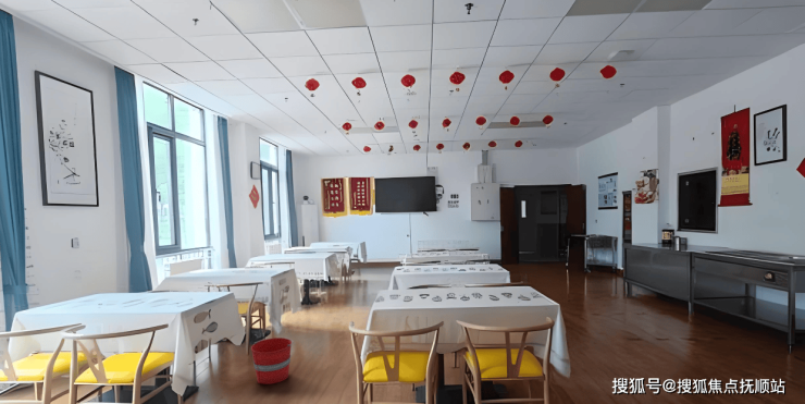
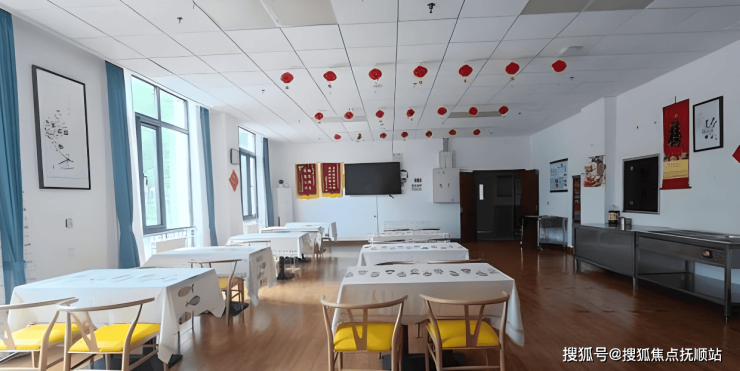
- bucket [250,336,295,385]
